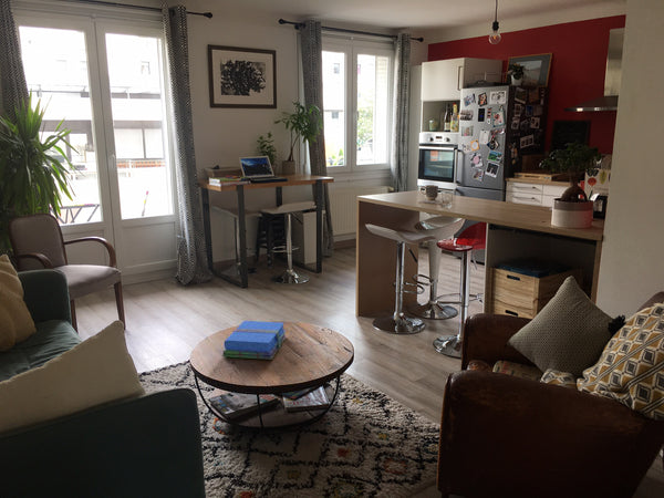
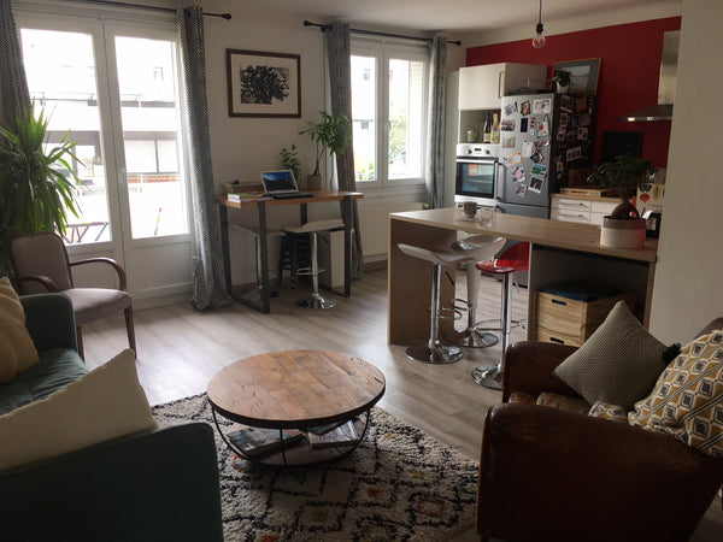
- books [222,320,287,361]
